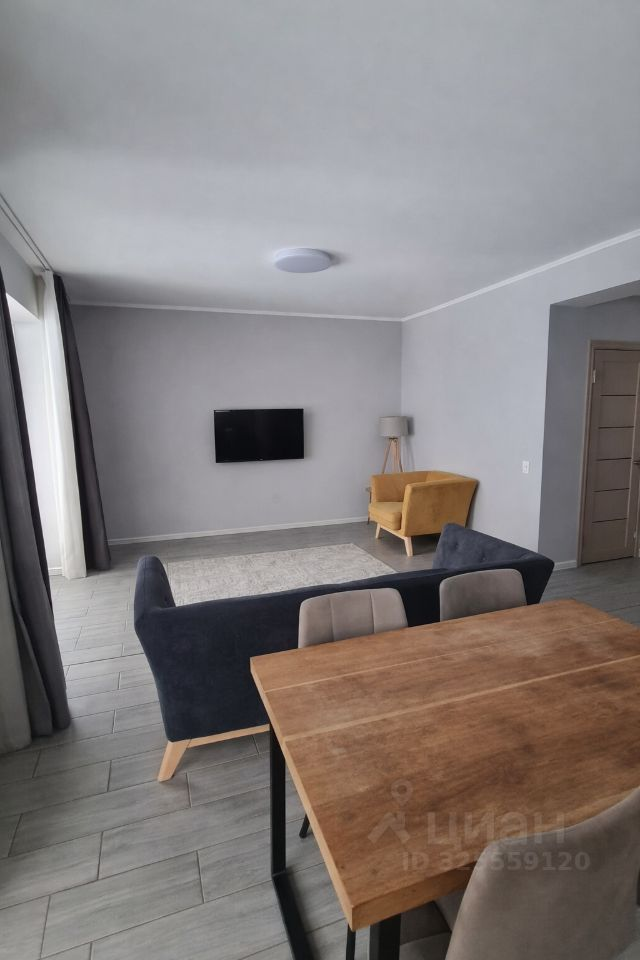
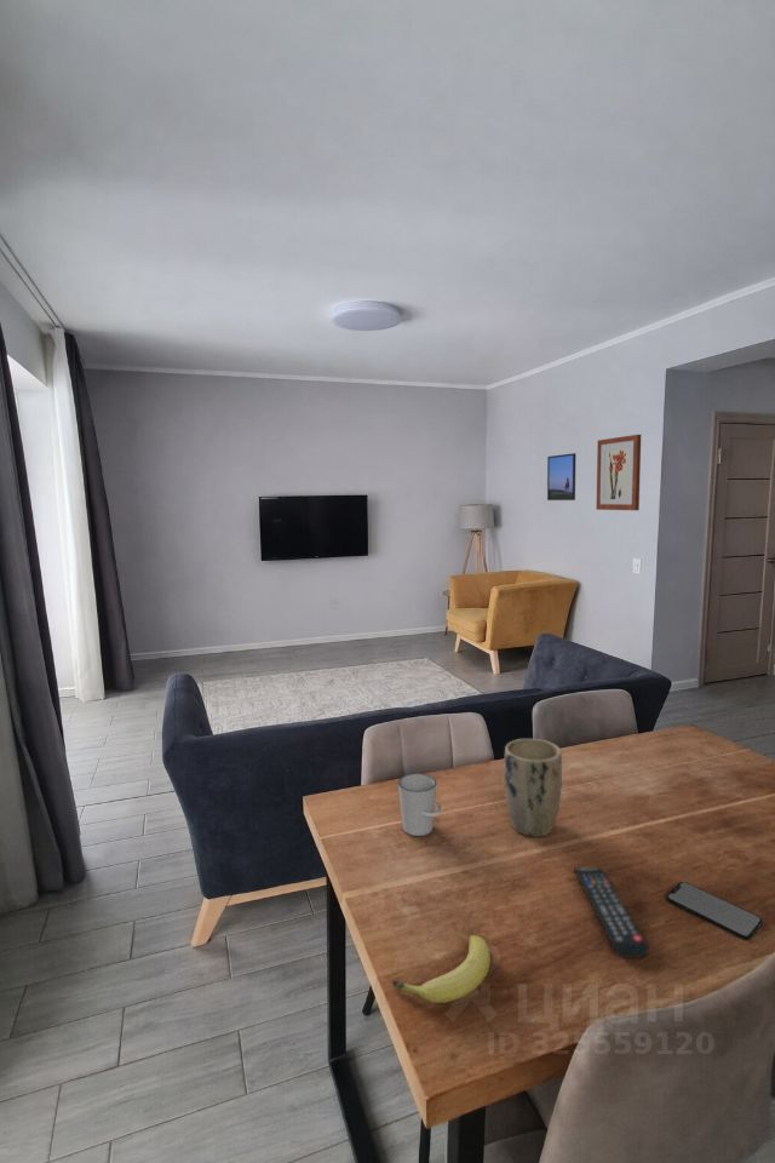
+ cup [397,772,442,837]
+ remote control [573,866,650,959]
+ plant pot [503,738,563,838]
+ fruit [391,934,492,1004]
+ wall art [595,434,642,511]
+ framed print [546,452,576,502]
+ smartphone [665,881,763,941]
